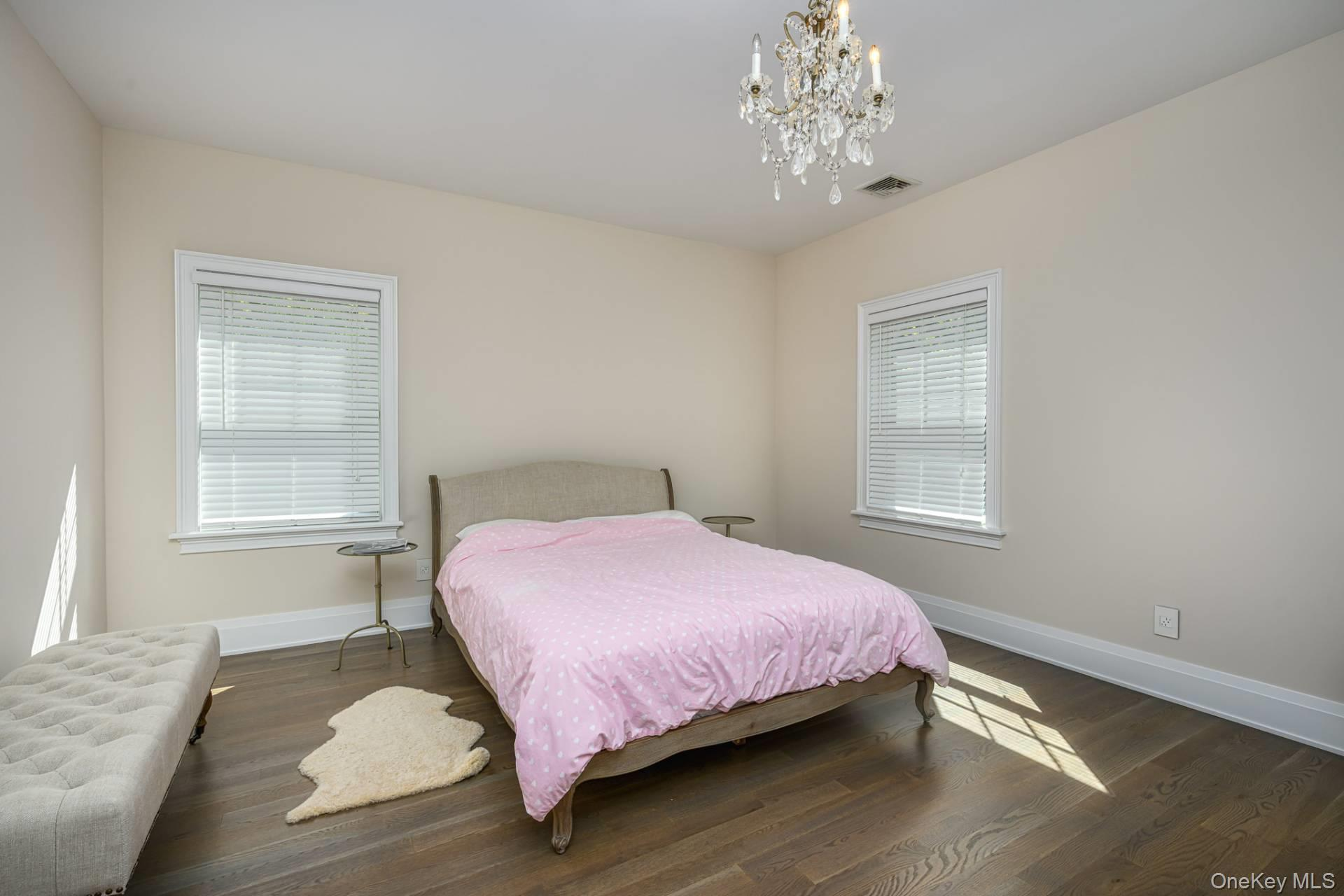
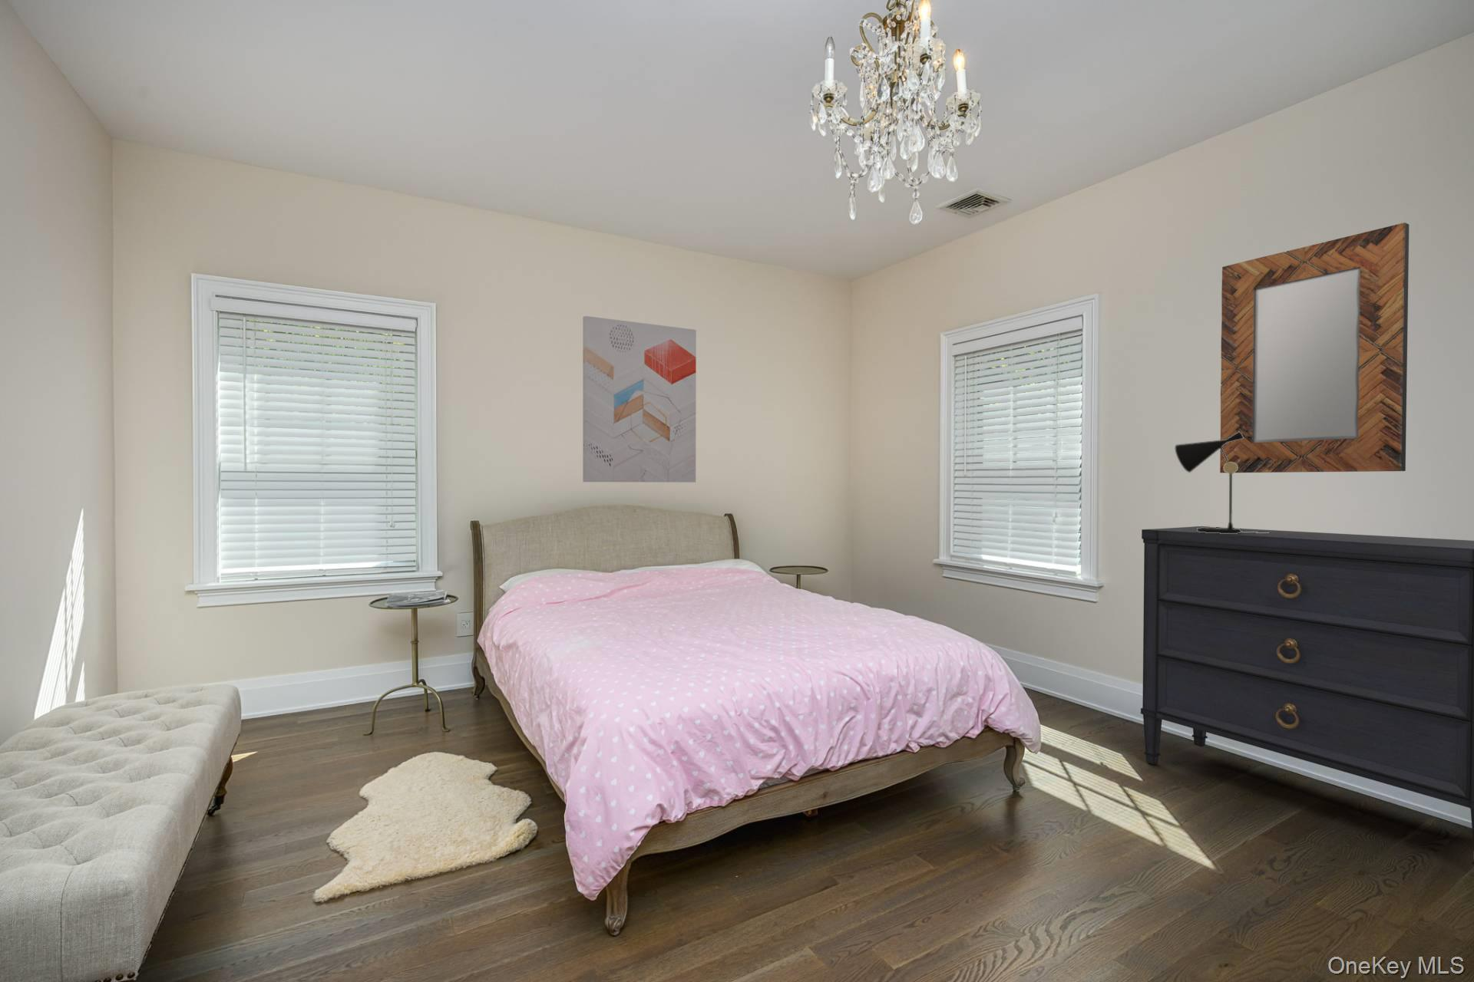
+ home mirror [1220,221,1409,473]
+ wall art [582,316,698,483]
+ table lamp [1175,431,1258,534]
+ dresser [1141,525,1474,866]
